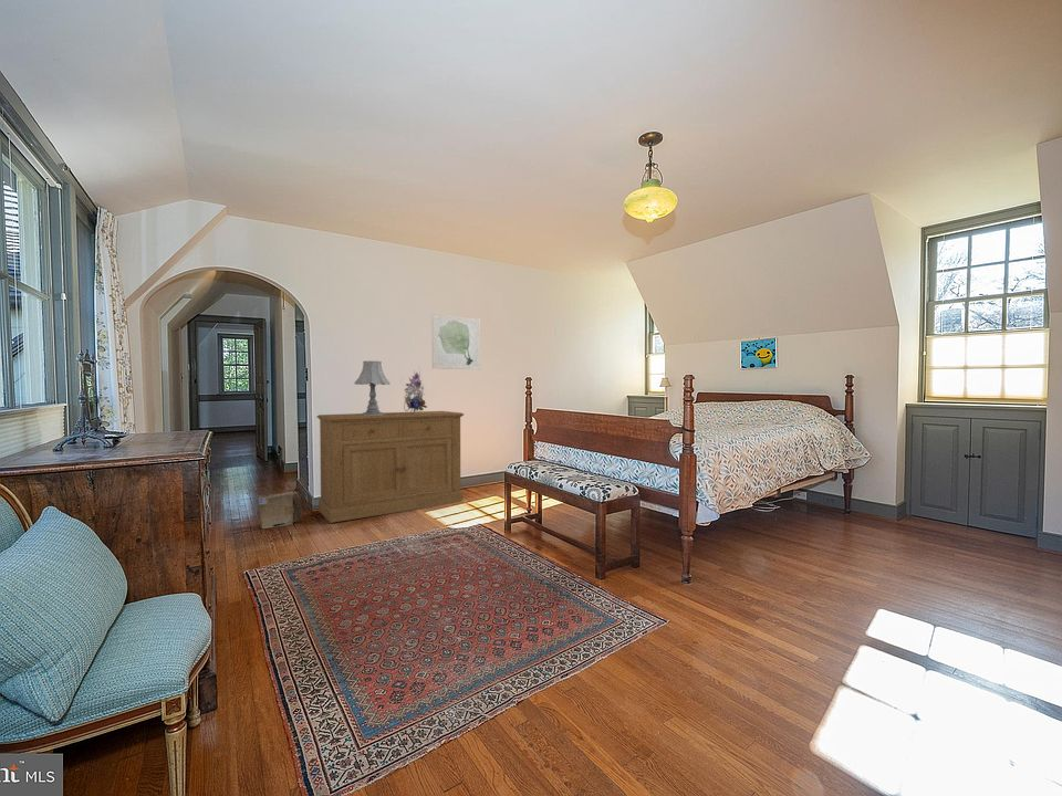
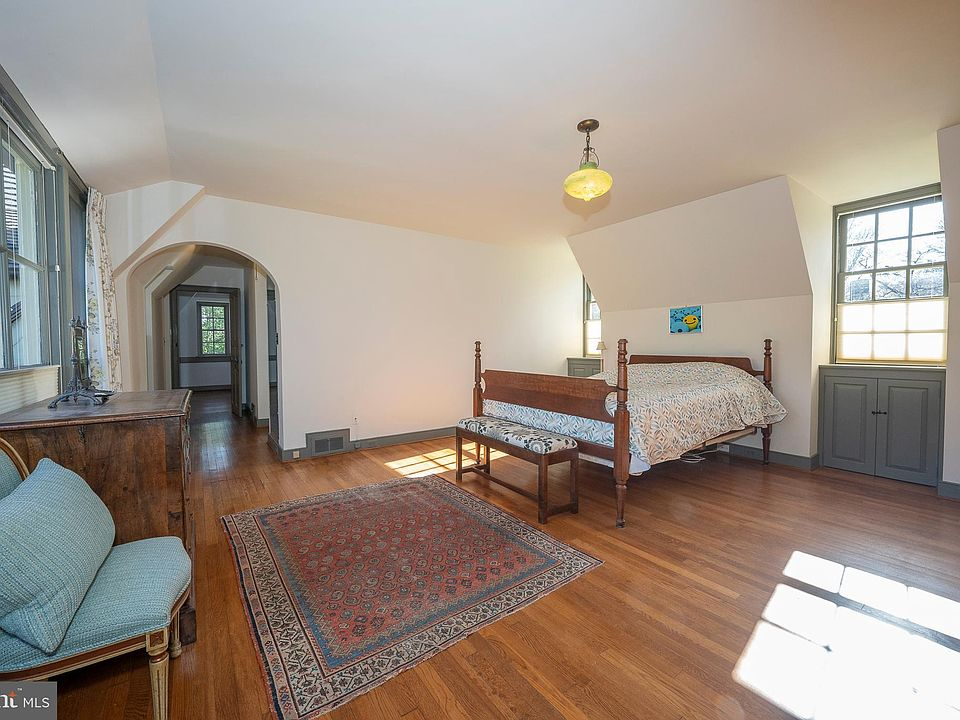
- table lamp [353,360,391,416]
- bouquet [400,365,428,412]
- sideboard [316,410,465,524]
- cardboard box [258,490,306,530]
- wall art [431,313,481,371]
